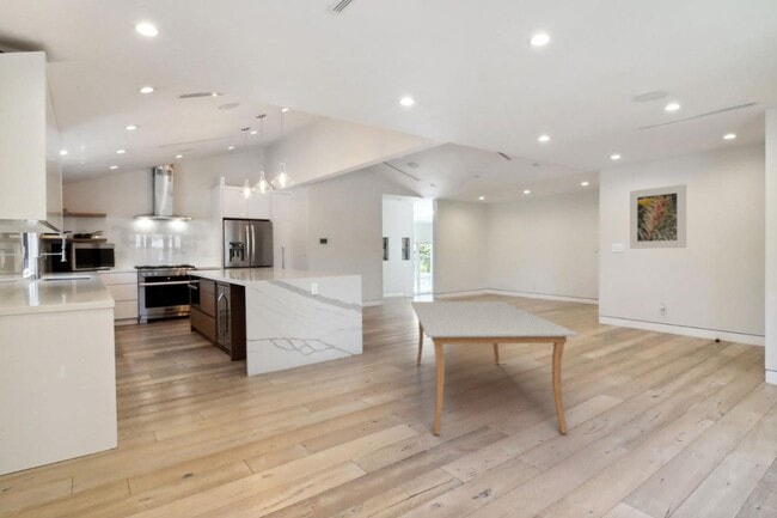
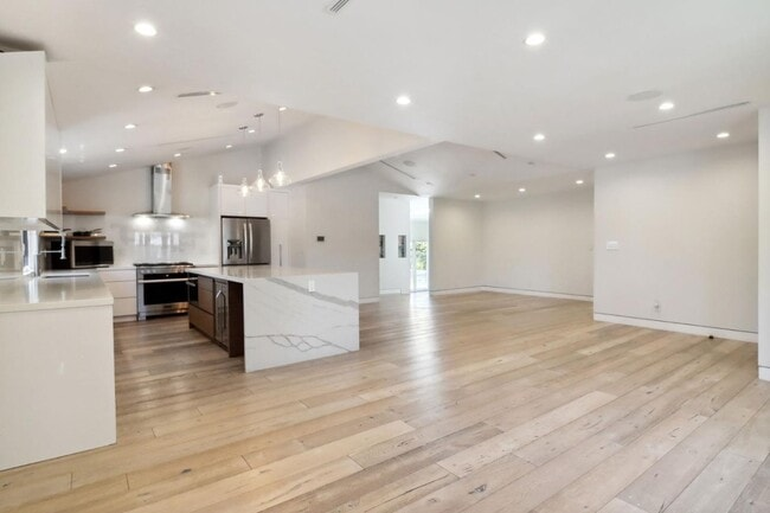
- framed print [629,183,687,250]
- dining table [410,300,580,435]
